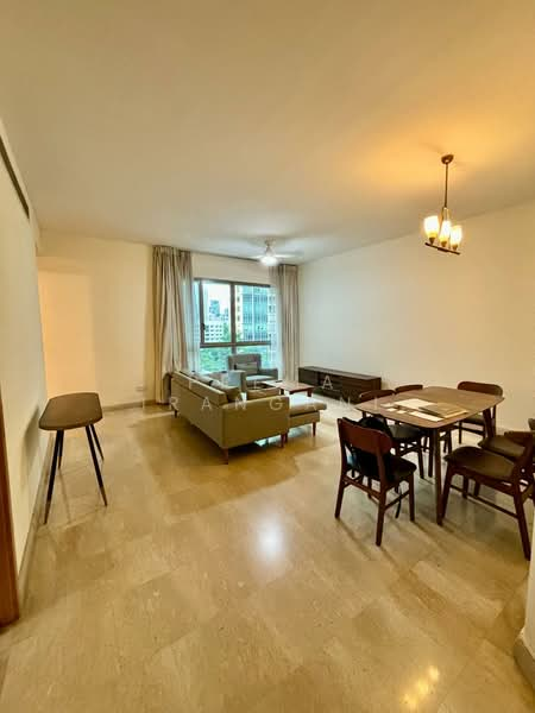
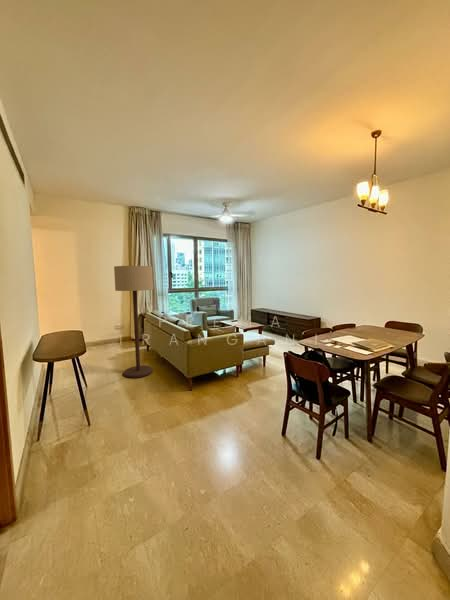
+ floor lamp [113,265,154,379]
